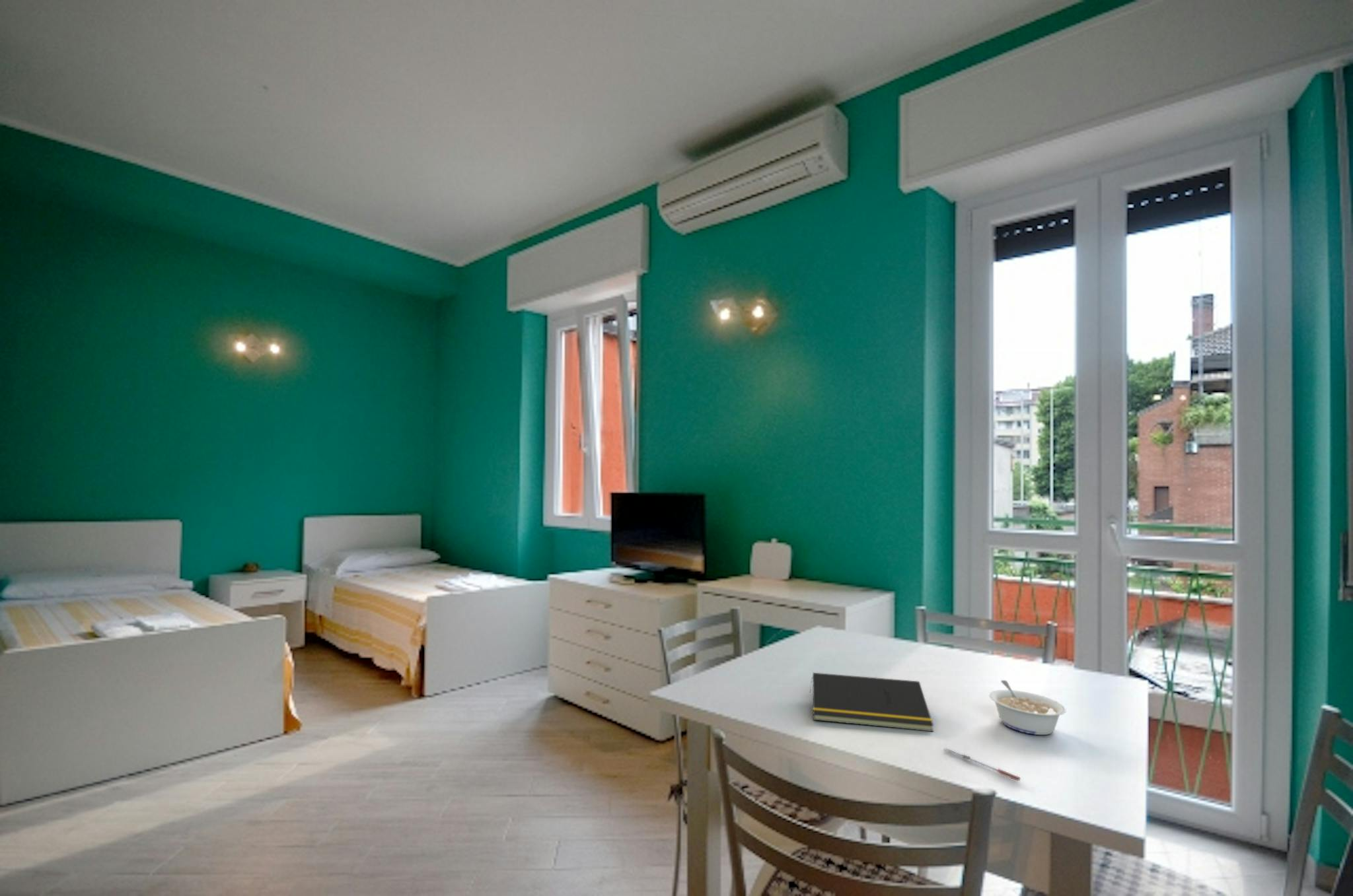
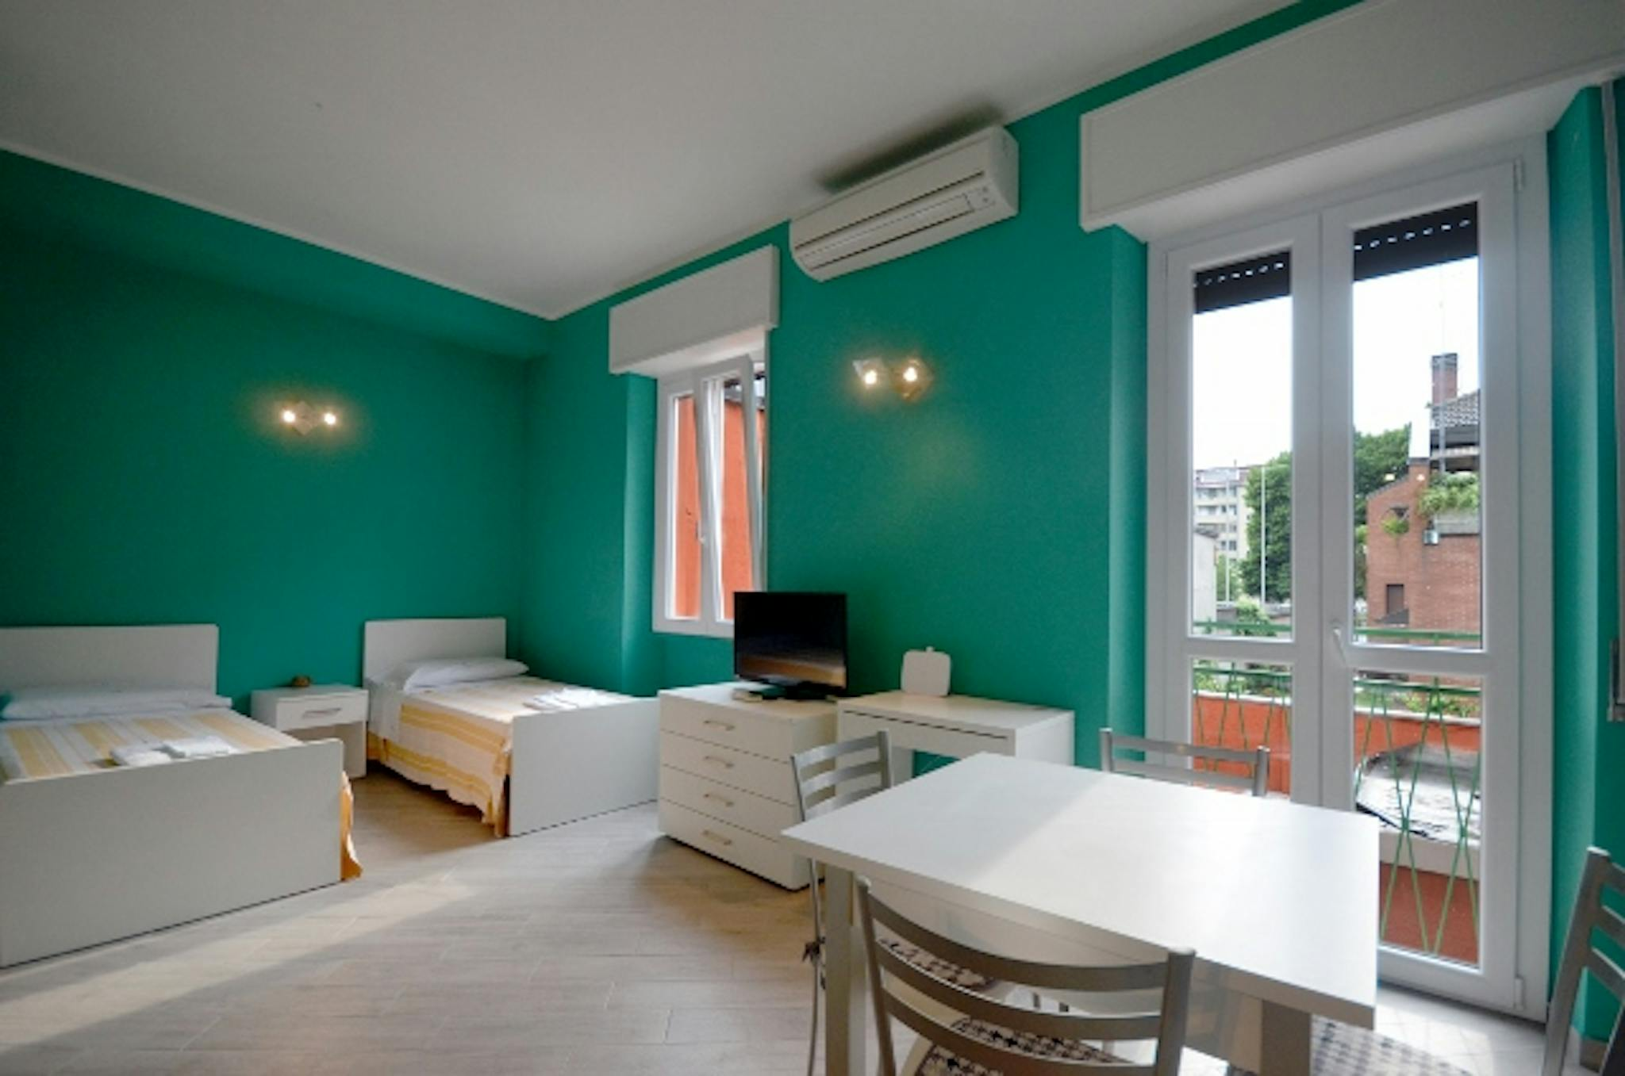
- pen [944,747,1021,782]
- legume [988,679,1066,736]
- notepad [809,672,934,732]
